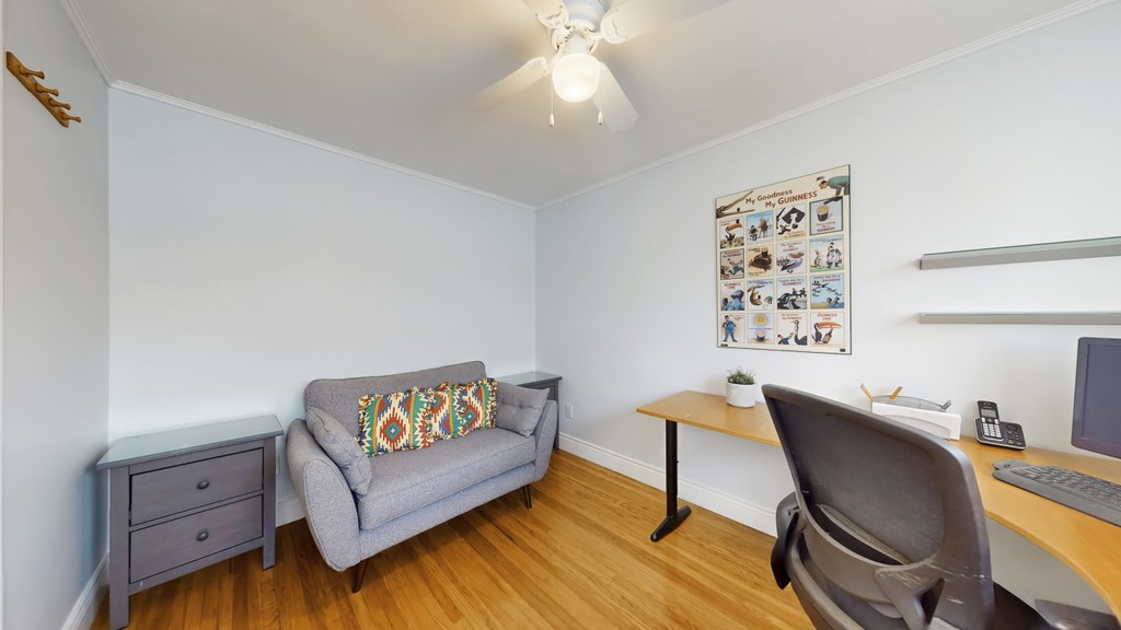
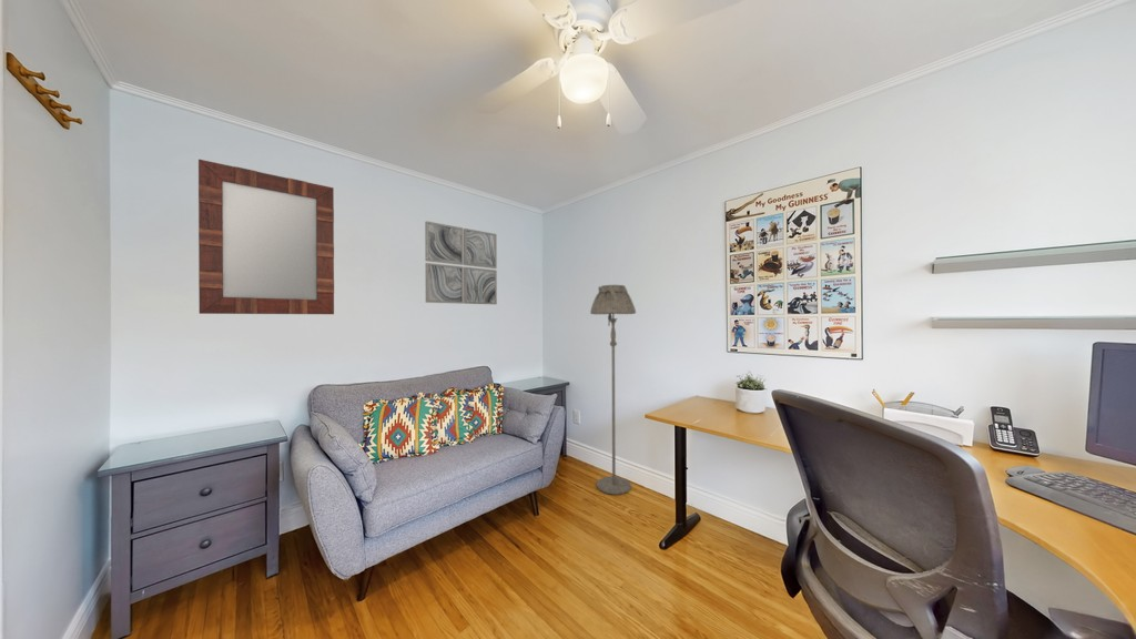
+ floor lamp [589,284,637,496]
+ home mirror [197,159,335,315]
+ wall art [424,220,498,305]
